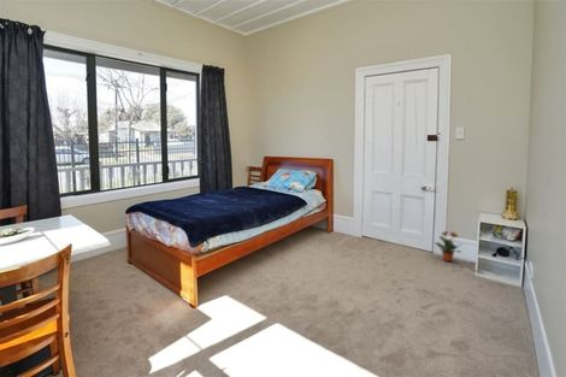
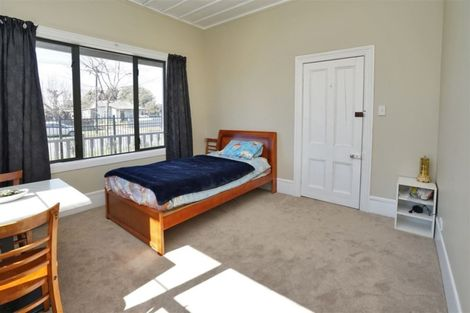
- potted plant [434,230,462,263]
